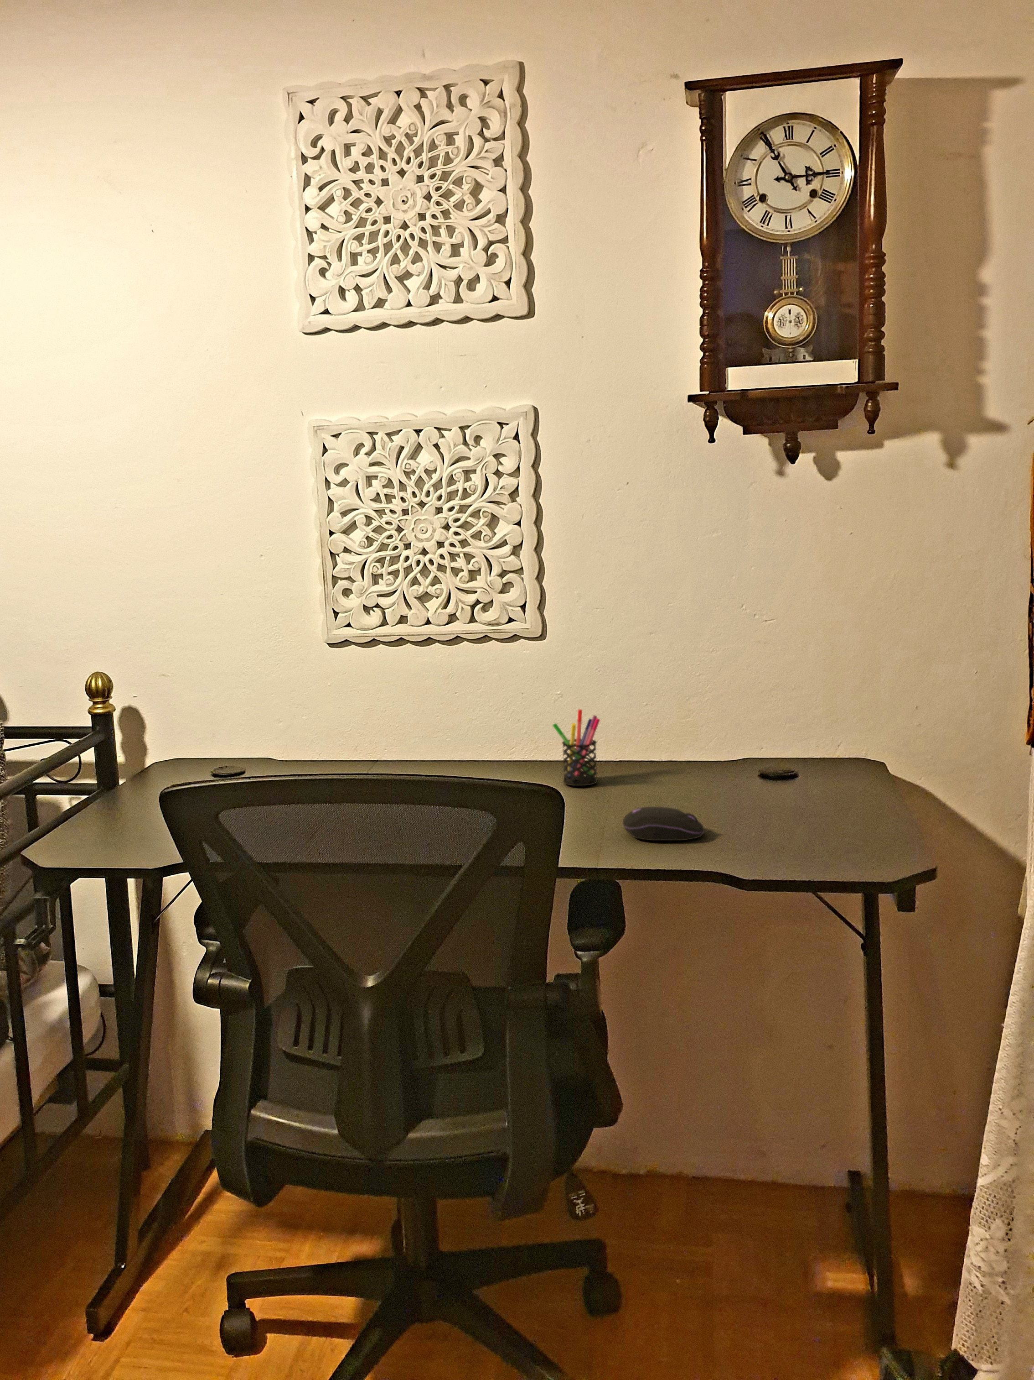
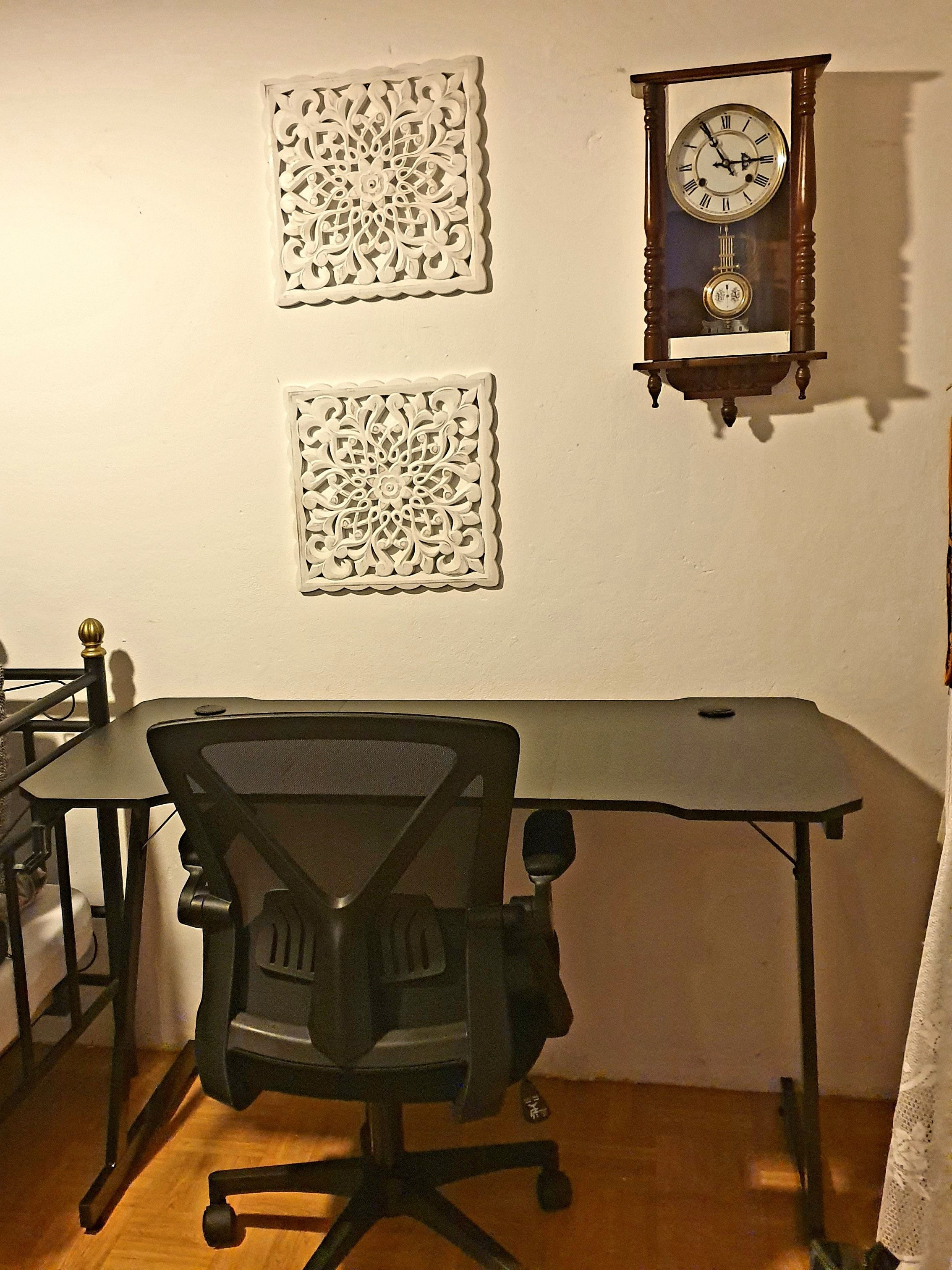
- computer mouse [622,806,705,841]
- pen holder [552,708,601,787]
